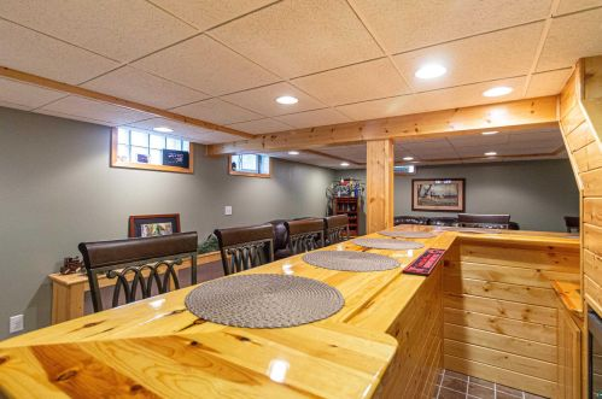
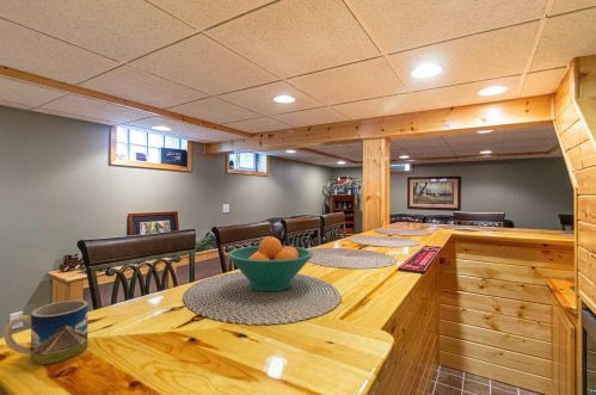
+ fruit bowl [226,235,314,292]
+ mug [2,300,90,365]
